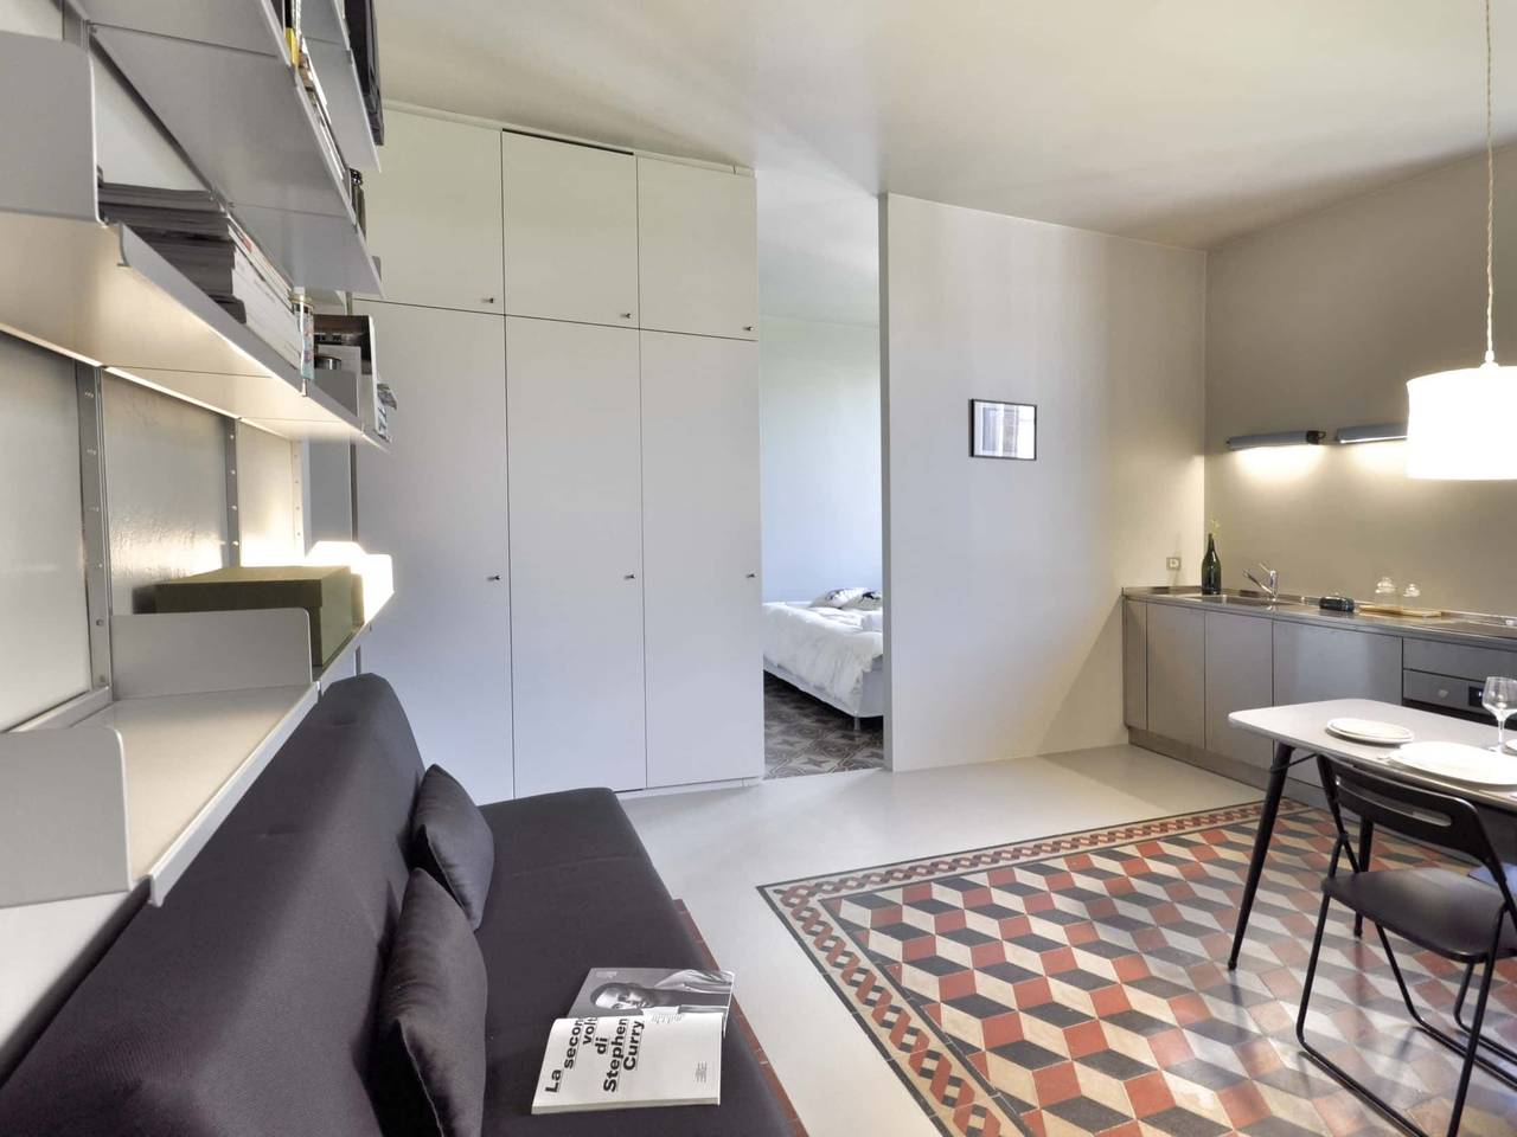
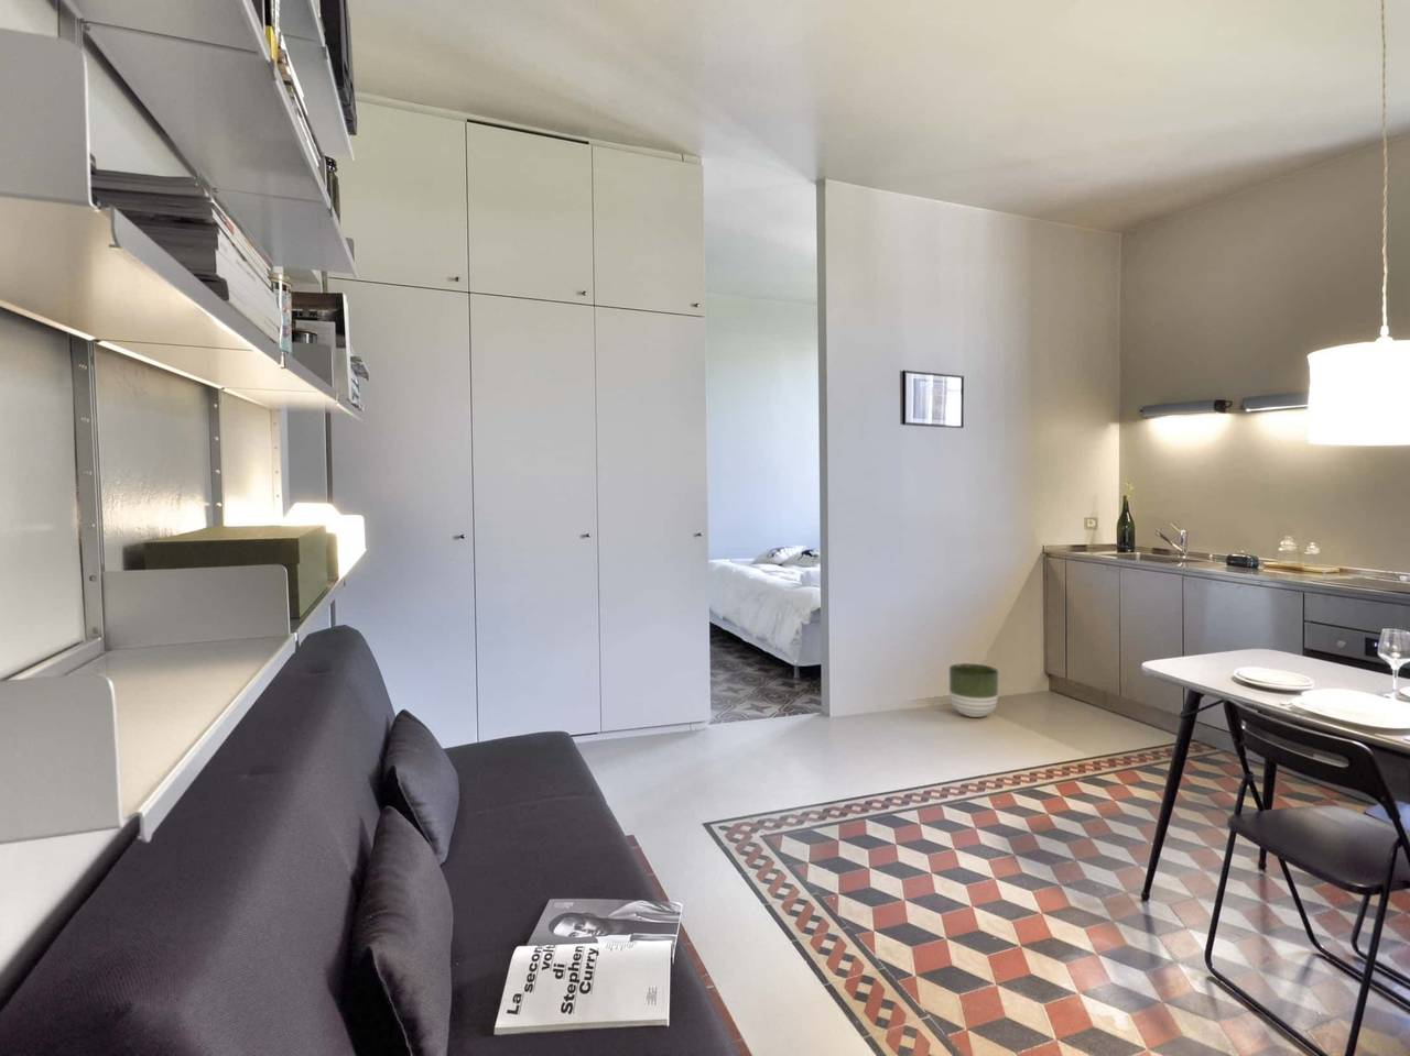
+ planter [948,662,999,719]
